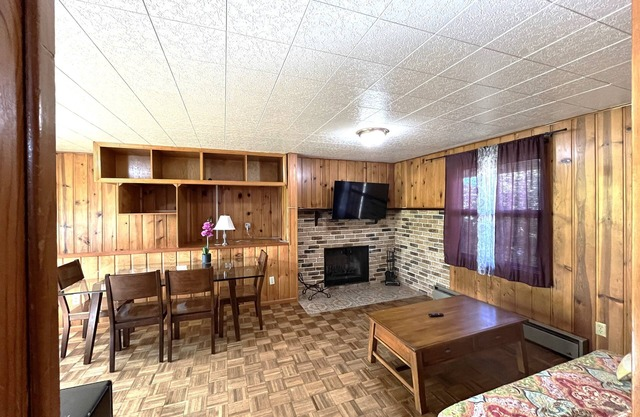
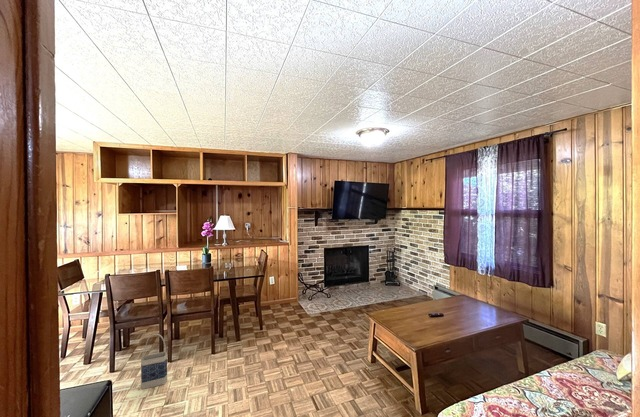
+ bag [140,333,168,390]
